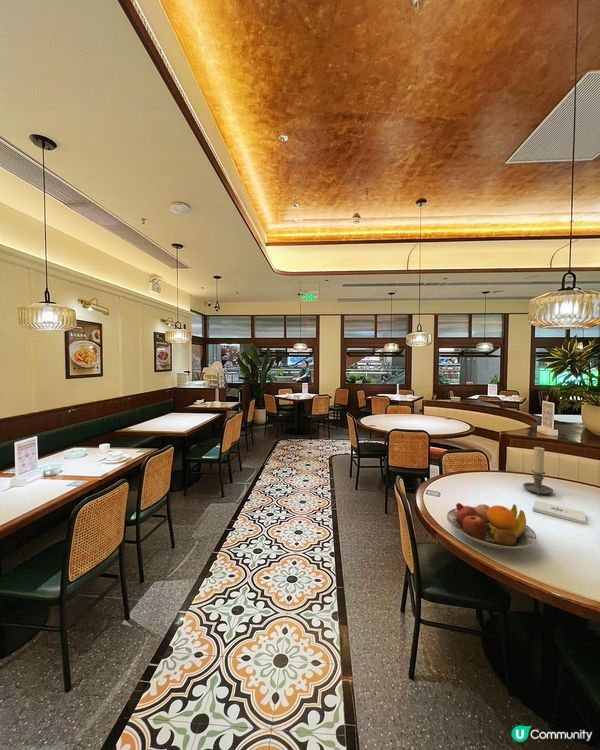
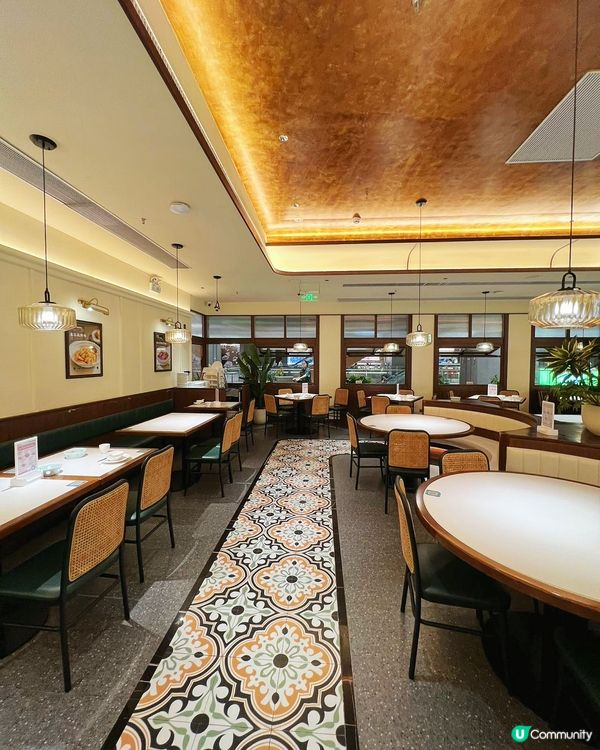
- candle holder [522,446,554,497]
- notepad [532,499,587,525]
- fruit bowl [446,502,538,550]
